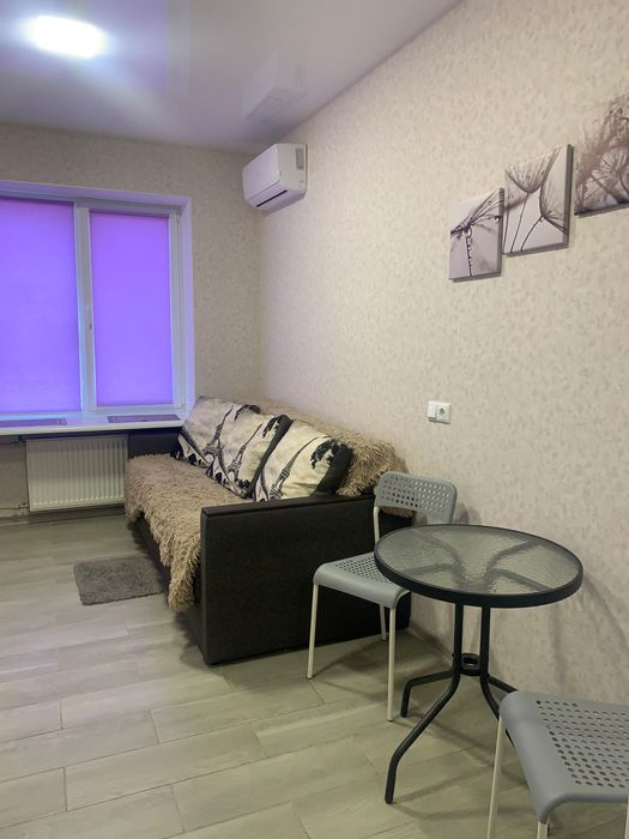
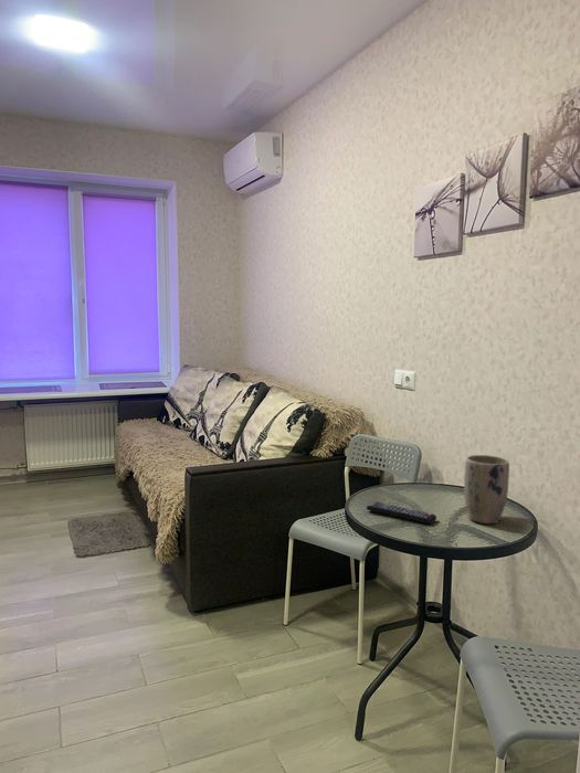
+ remote control [366,501,437,526]
+ plant pot [463,454,510,525]
